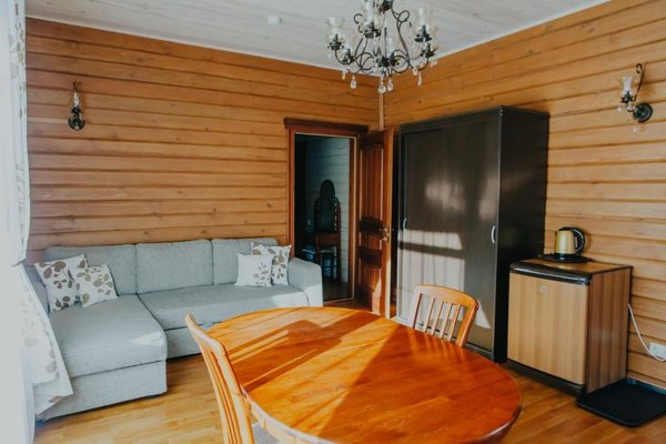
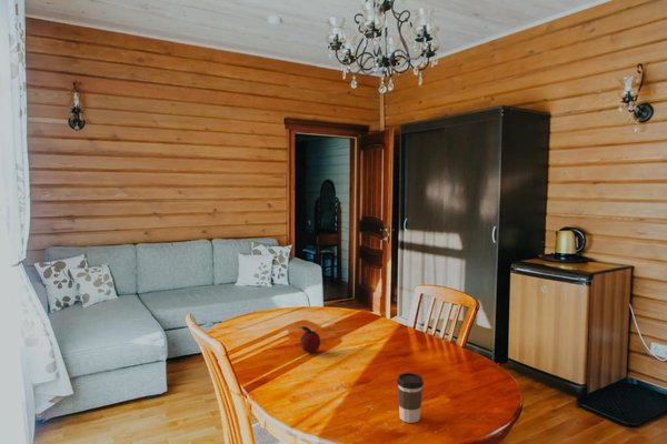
+ fruit [298,325,321,354]
+ coffee cup [396,372,425,424]
